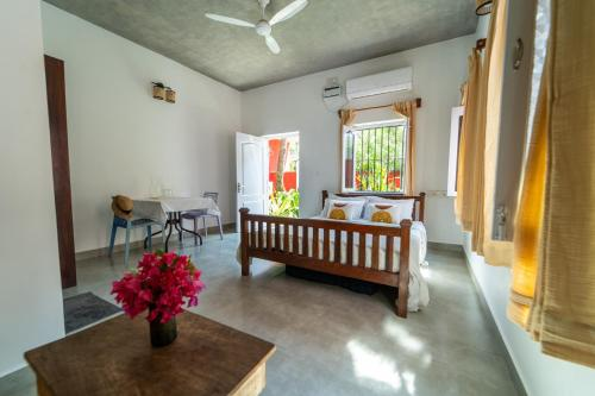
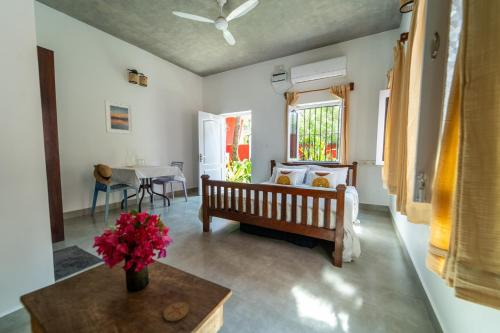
+ coaster [163,301,190,322]
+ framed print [104,99,134,136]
